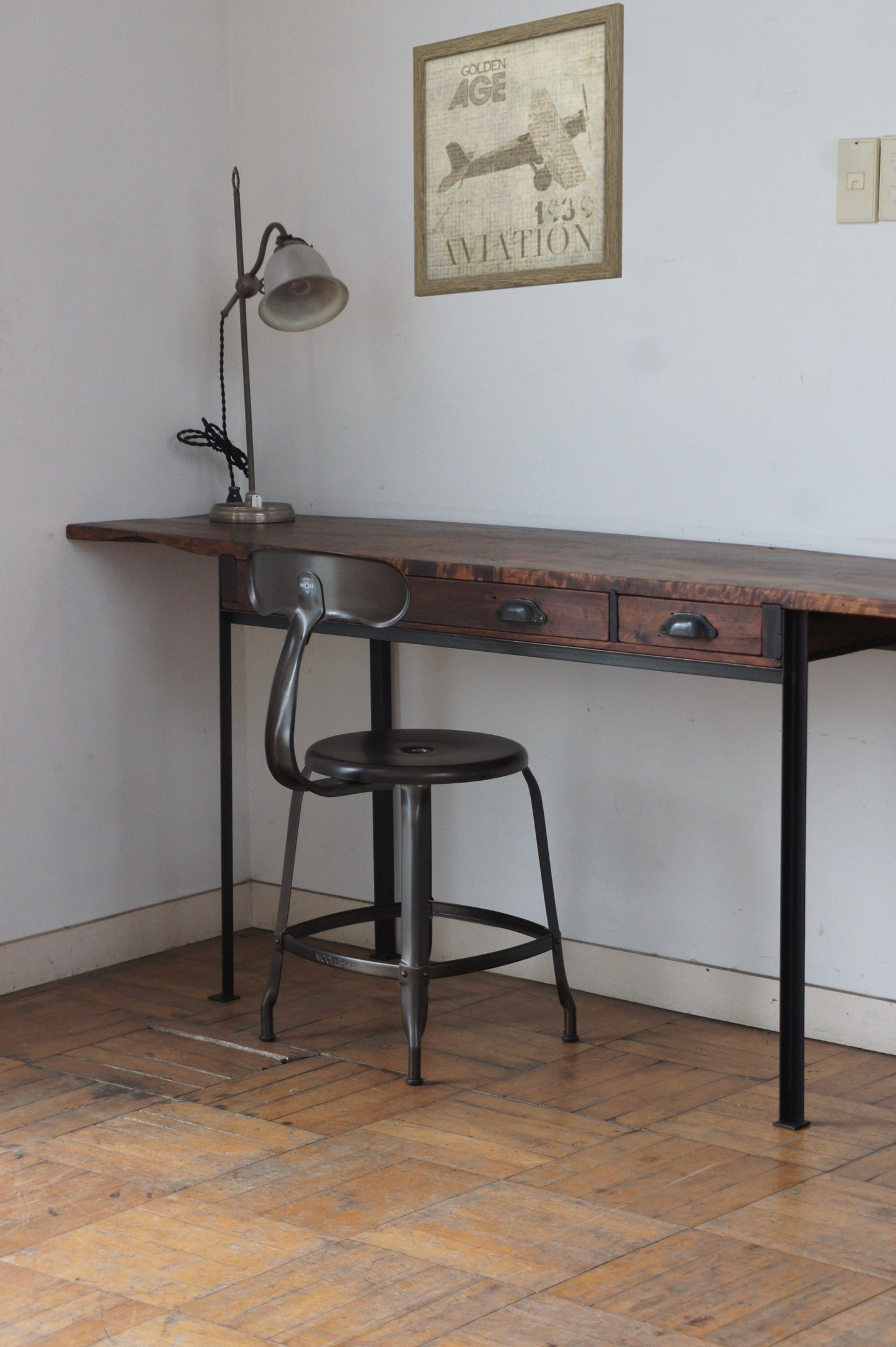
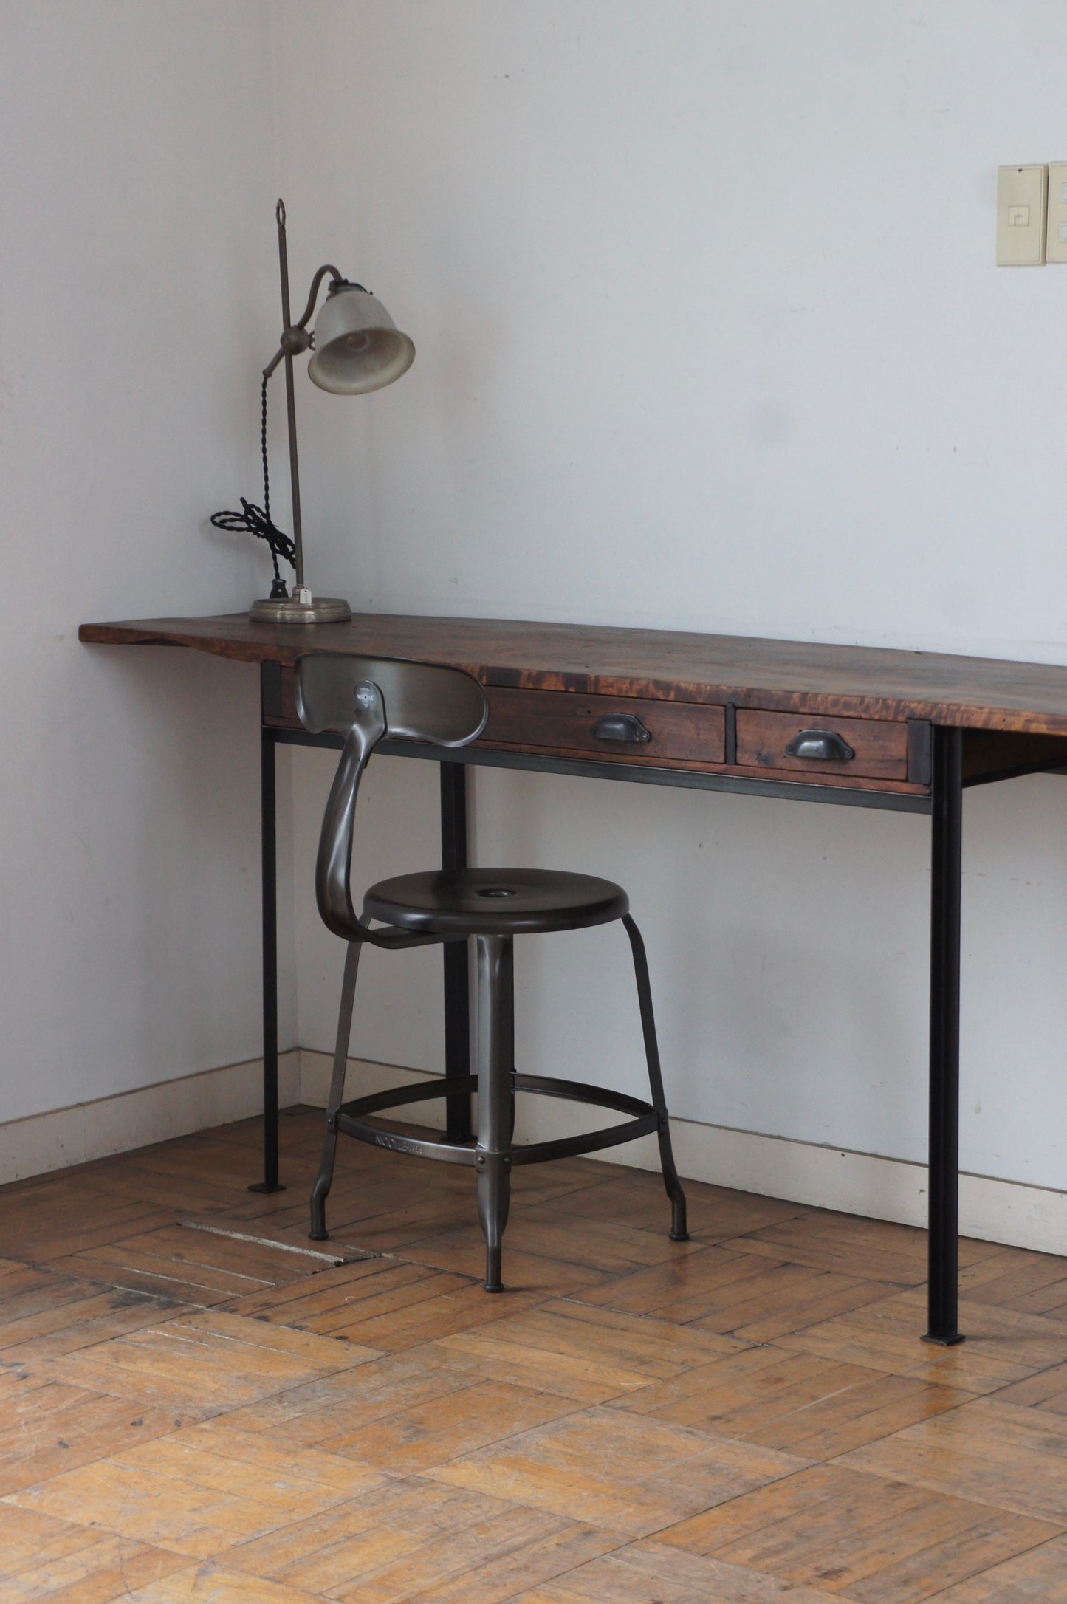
- wall art [412,2,624,298]
